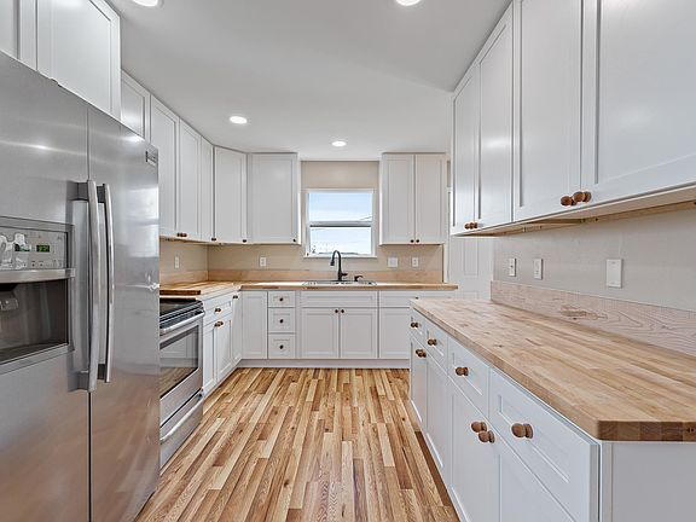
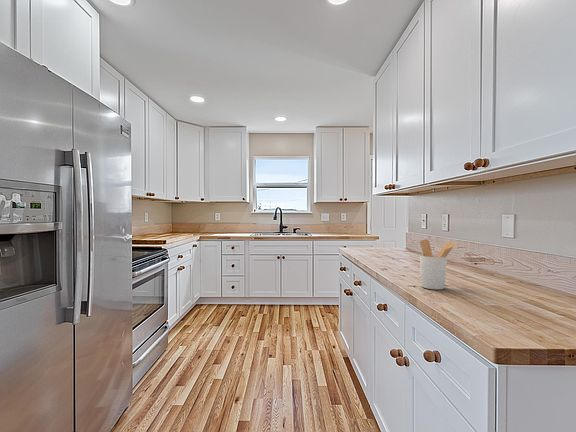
+ utensil holder [419,238,458,290]
